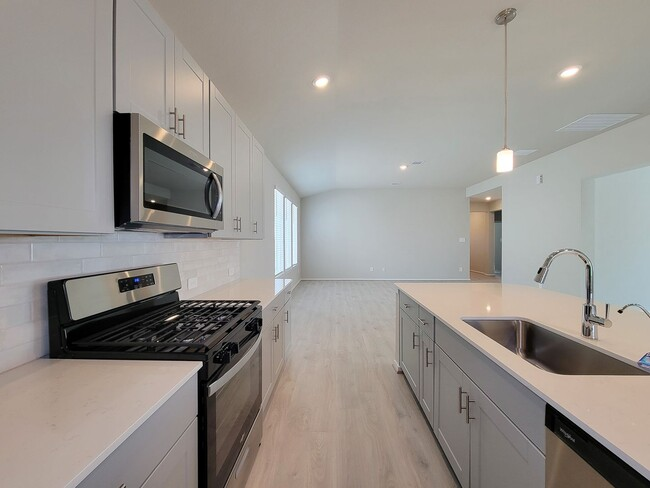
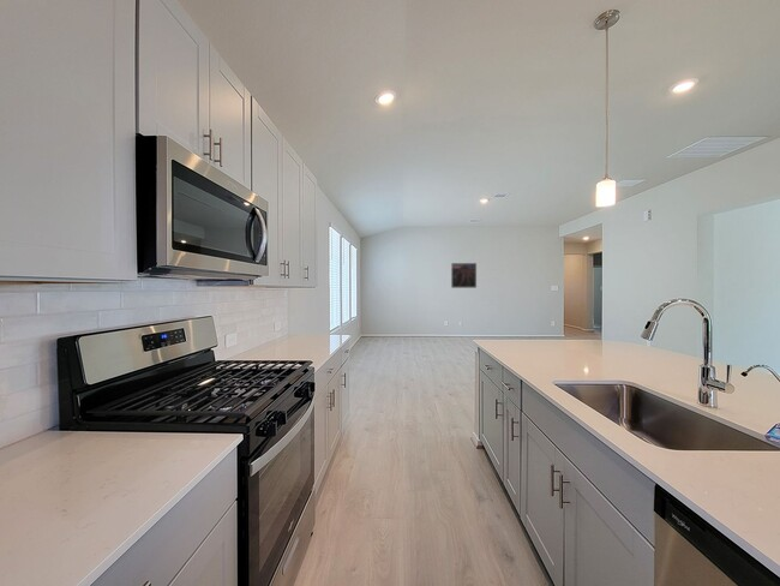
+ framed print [450,262,478,289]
